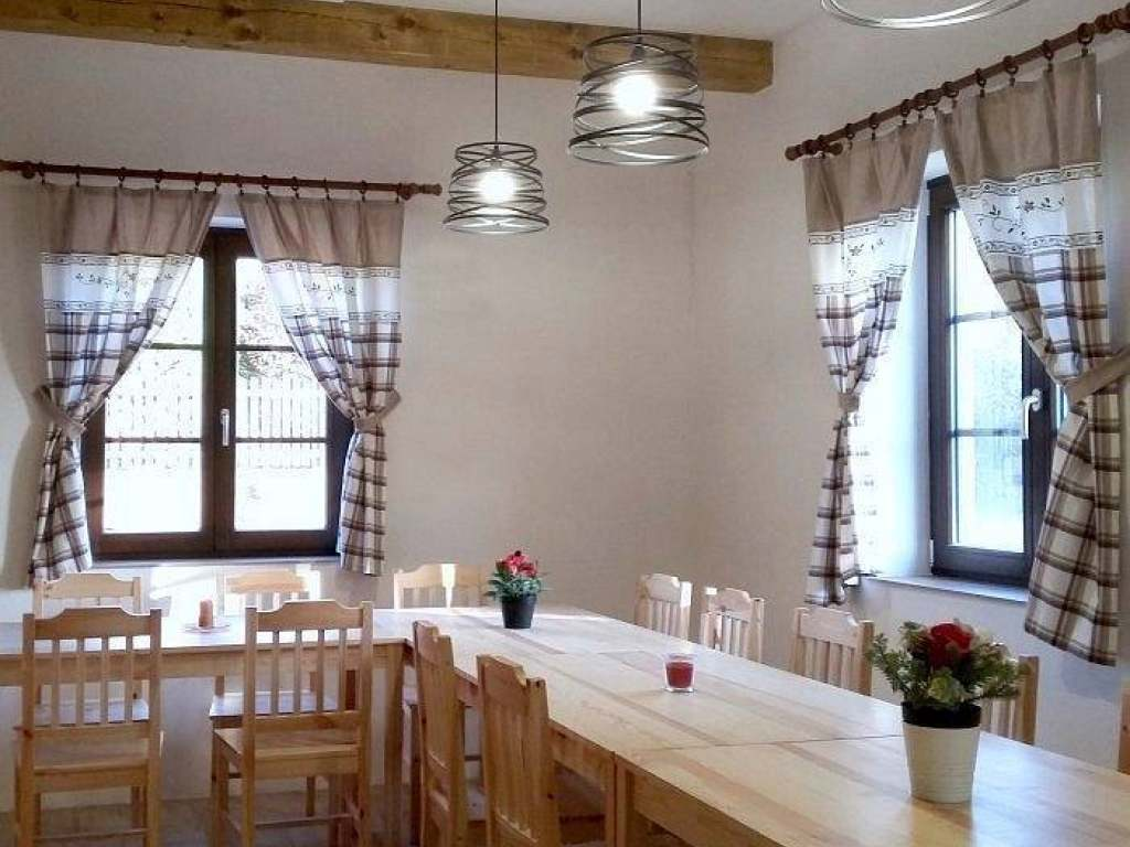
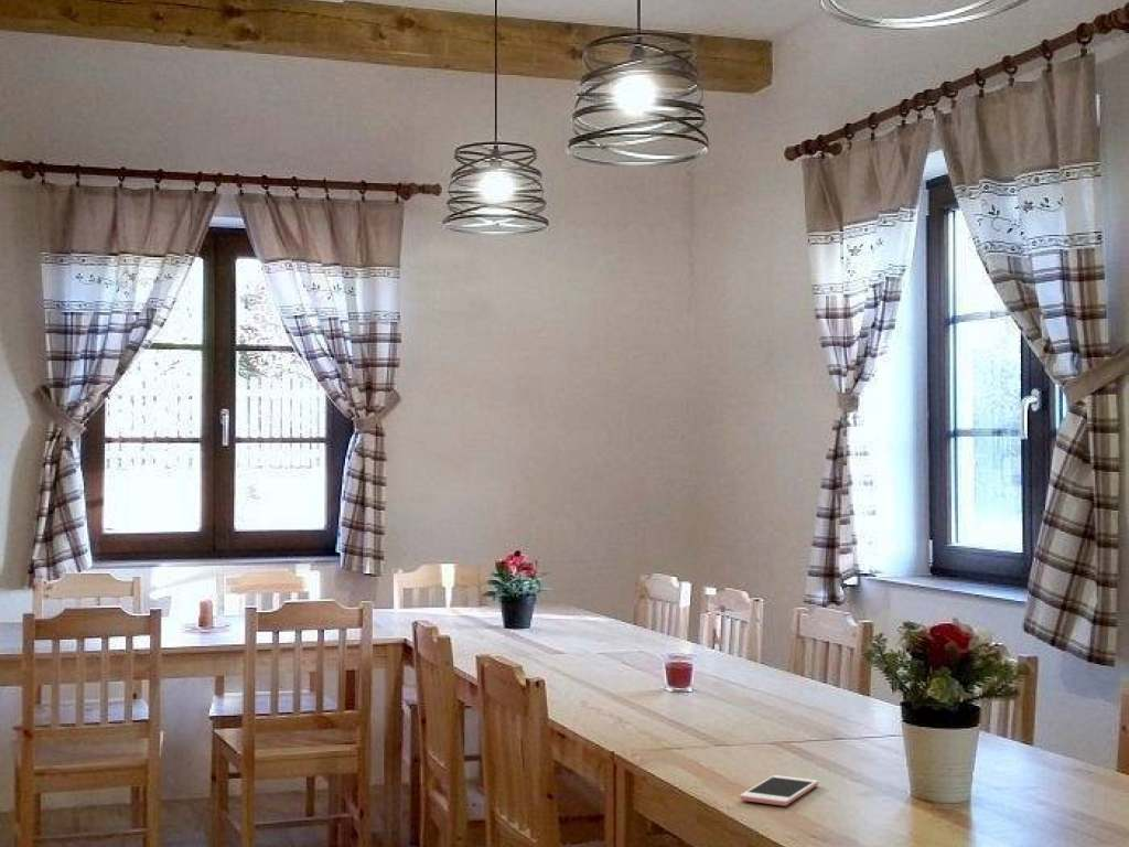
+ cell phone [739,774,819,807]
